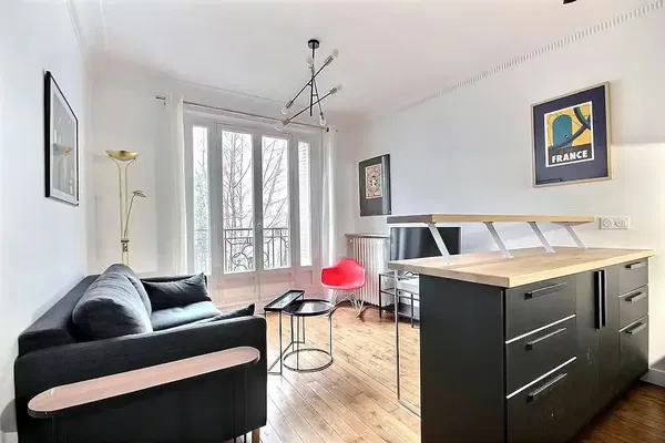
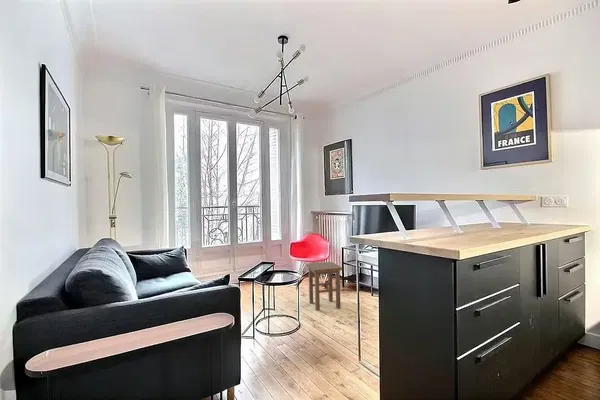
+ stool [305,261,343,312]
